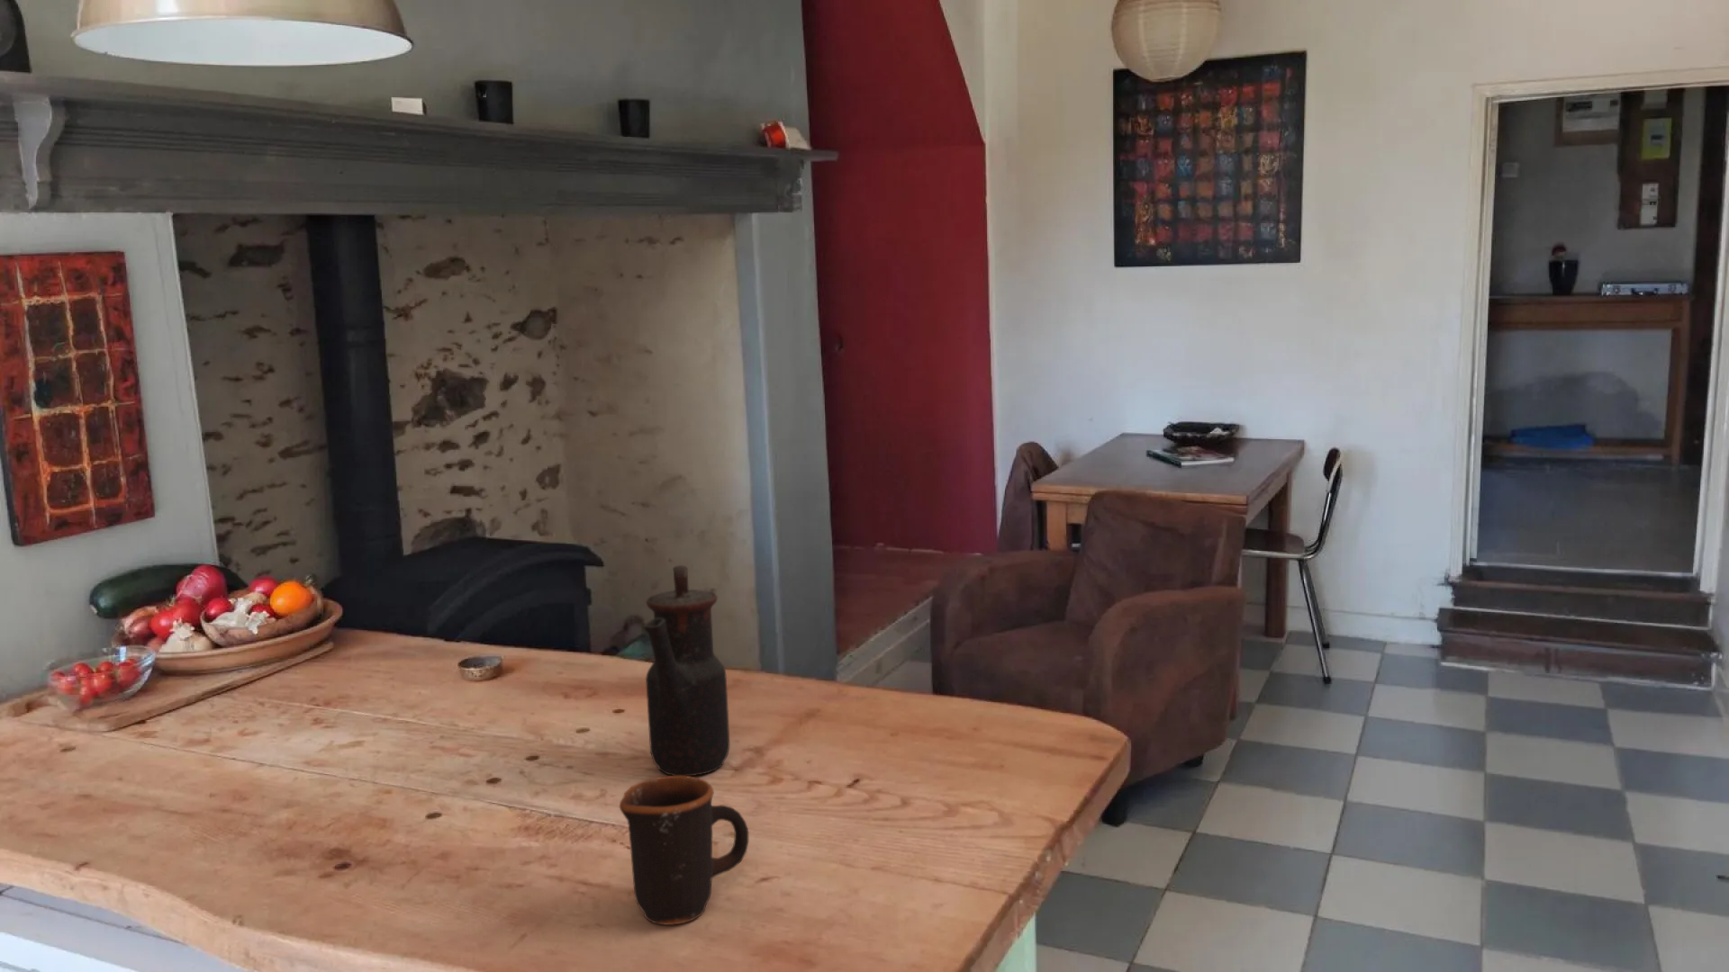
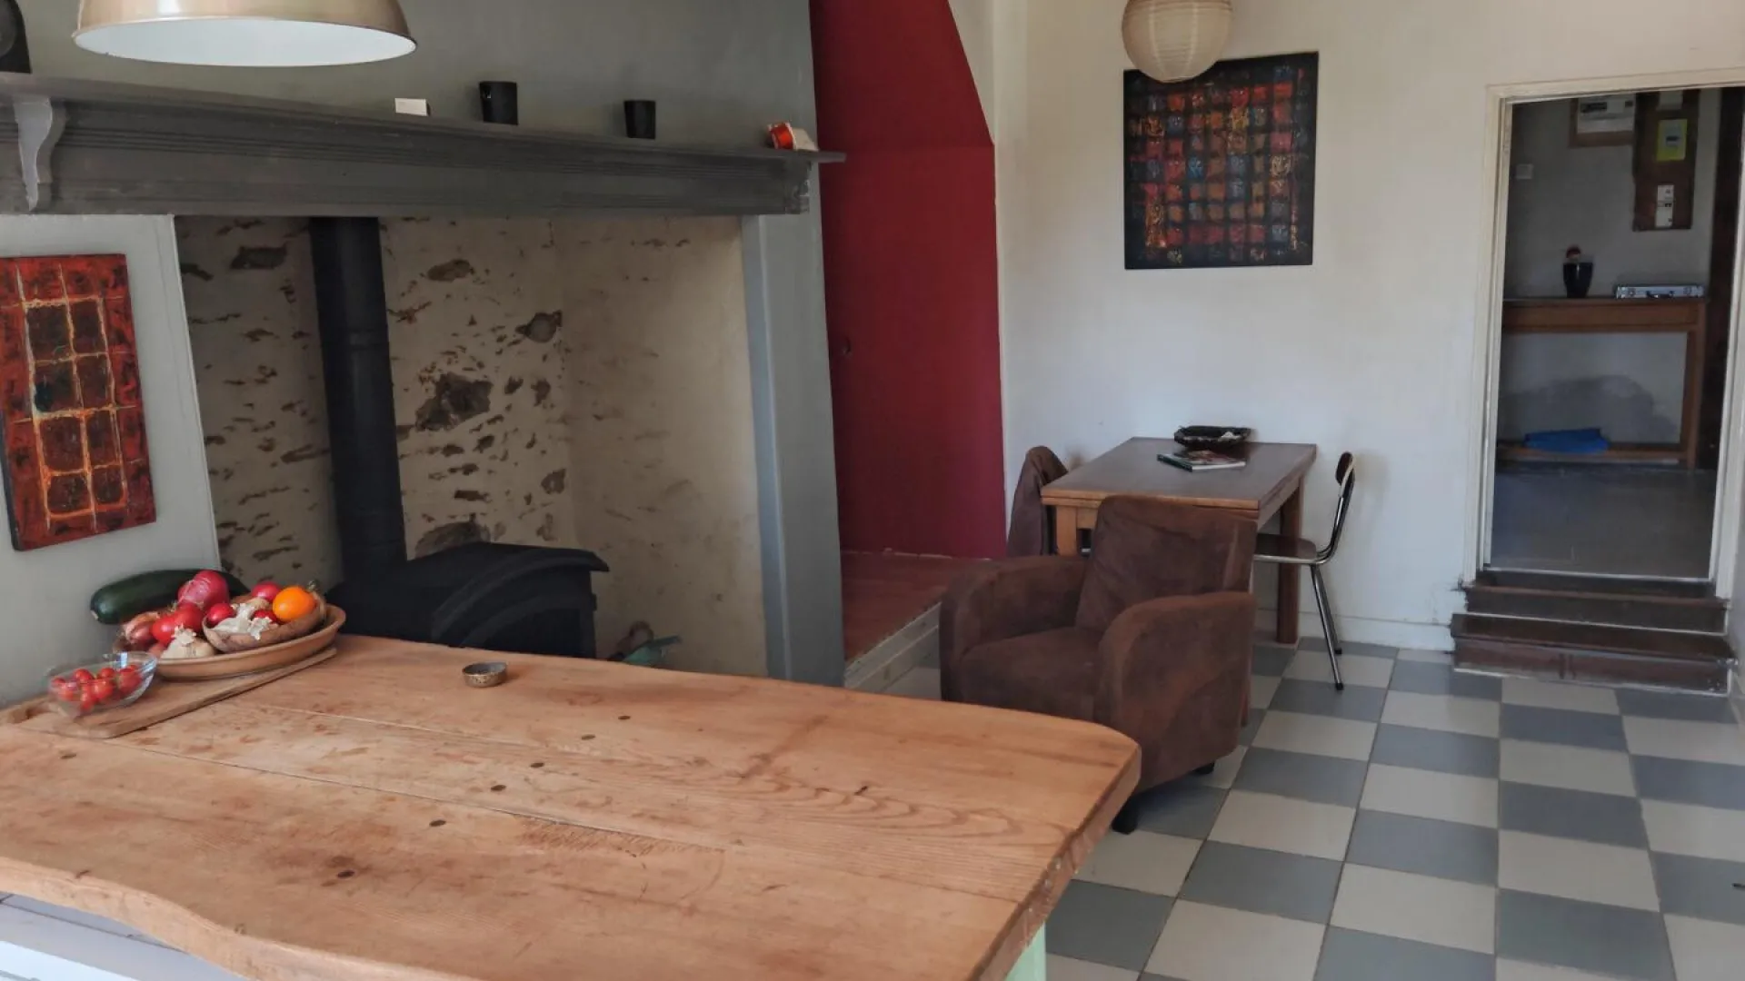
- mug [619,775,749,926]
- teapot [642,564,730,776]
